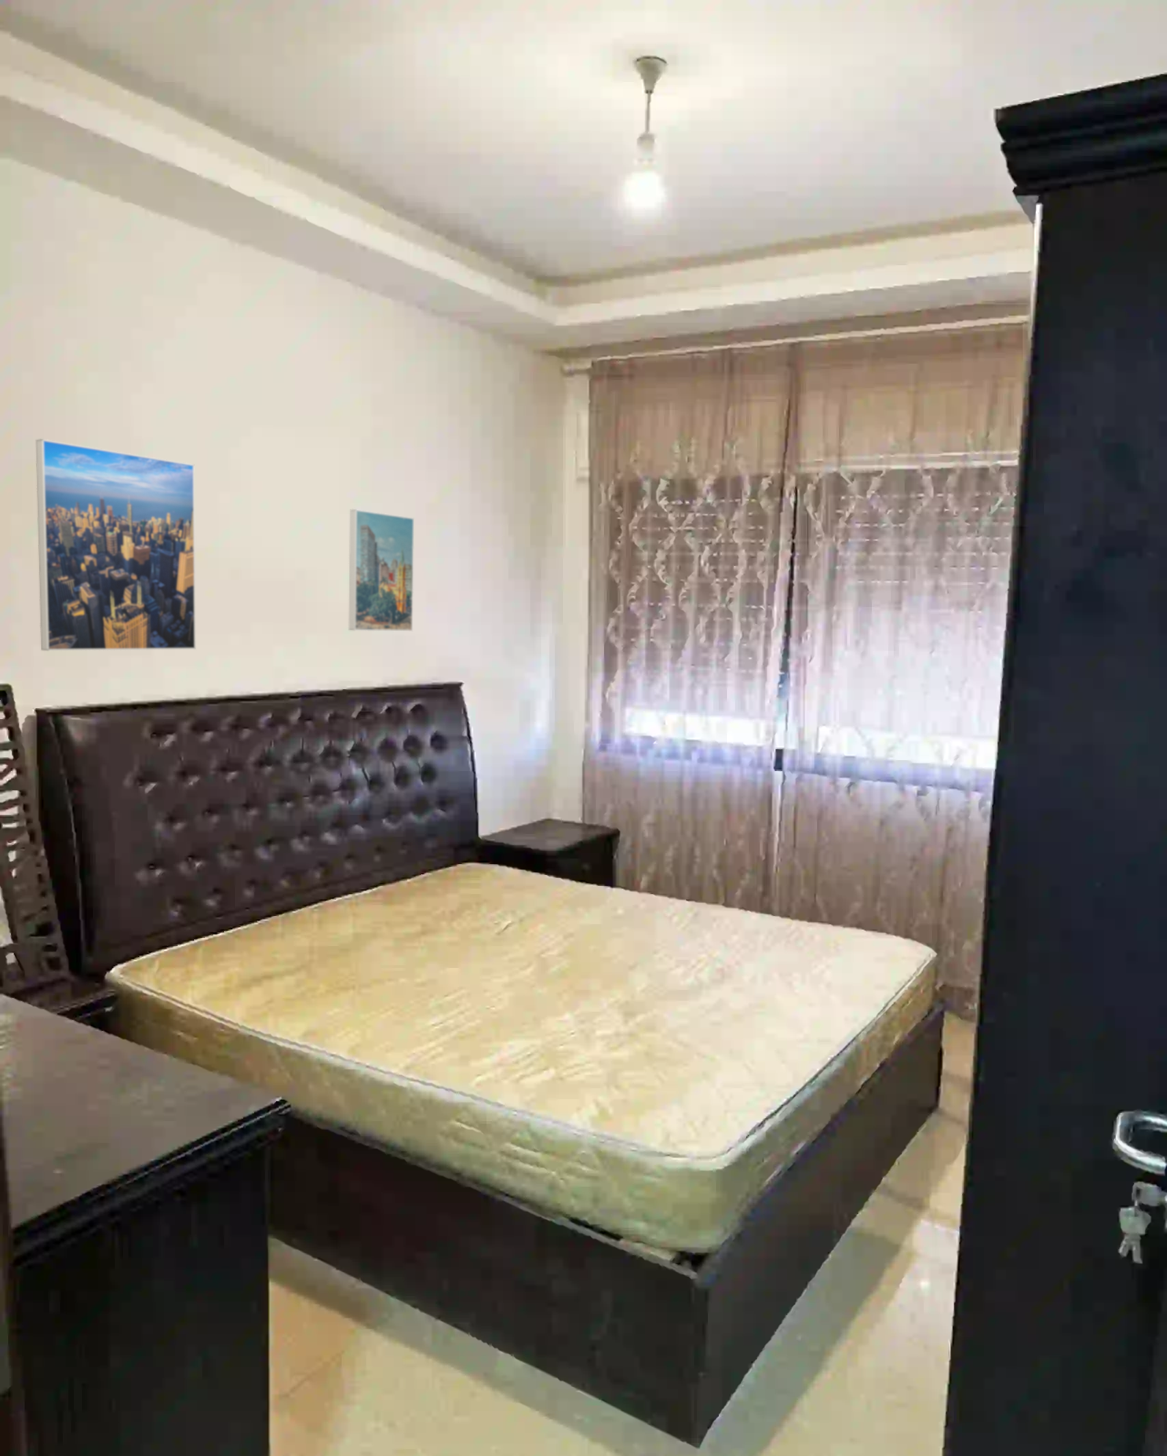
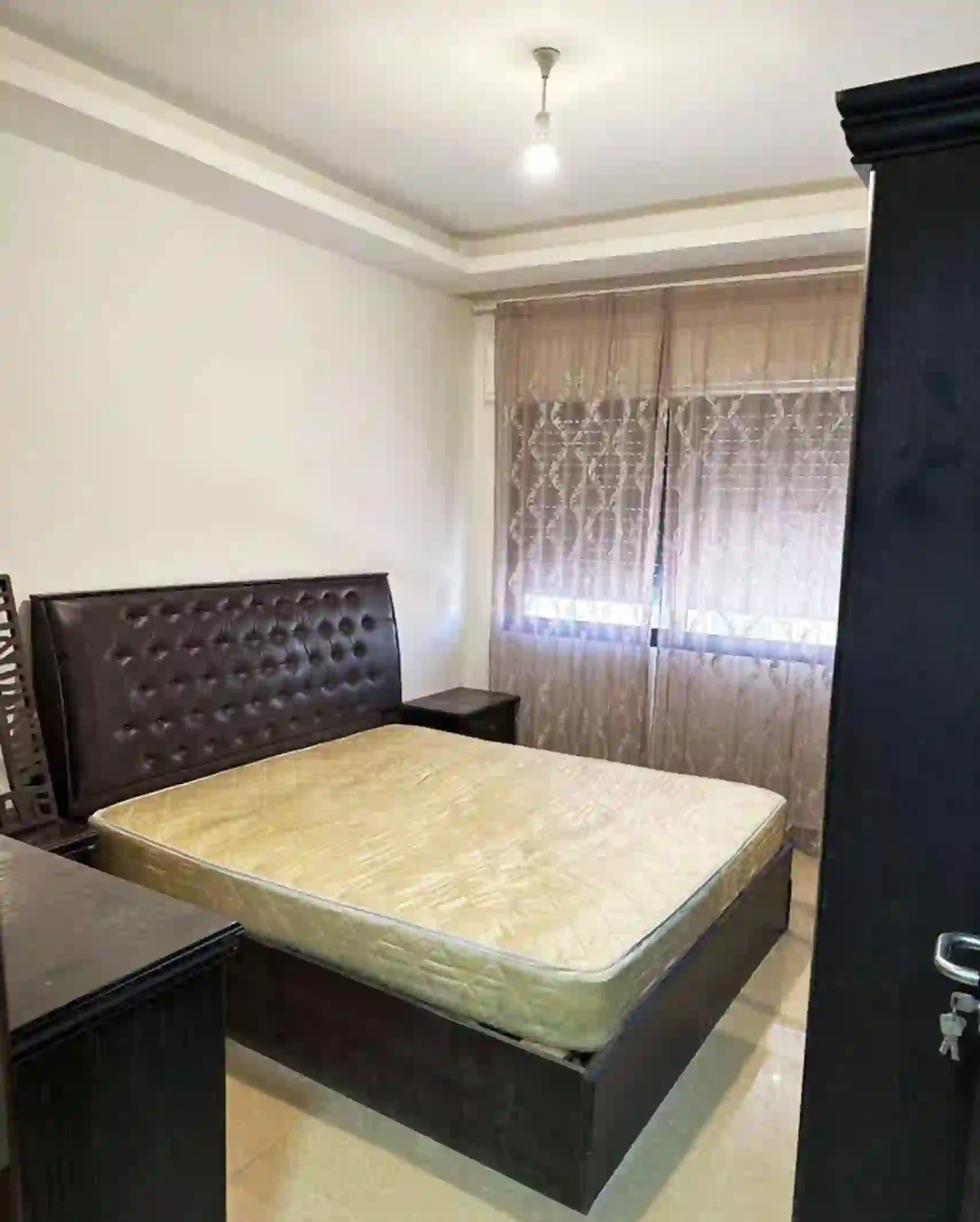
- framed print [36,438,196,652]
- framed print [349,509,414,631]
